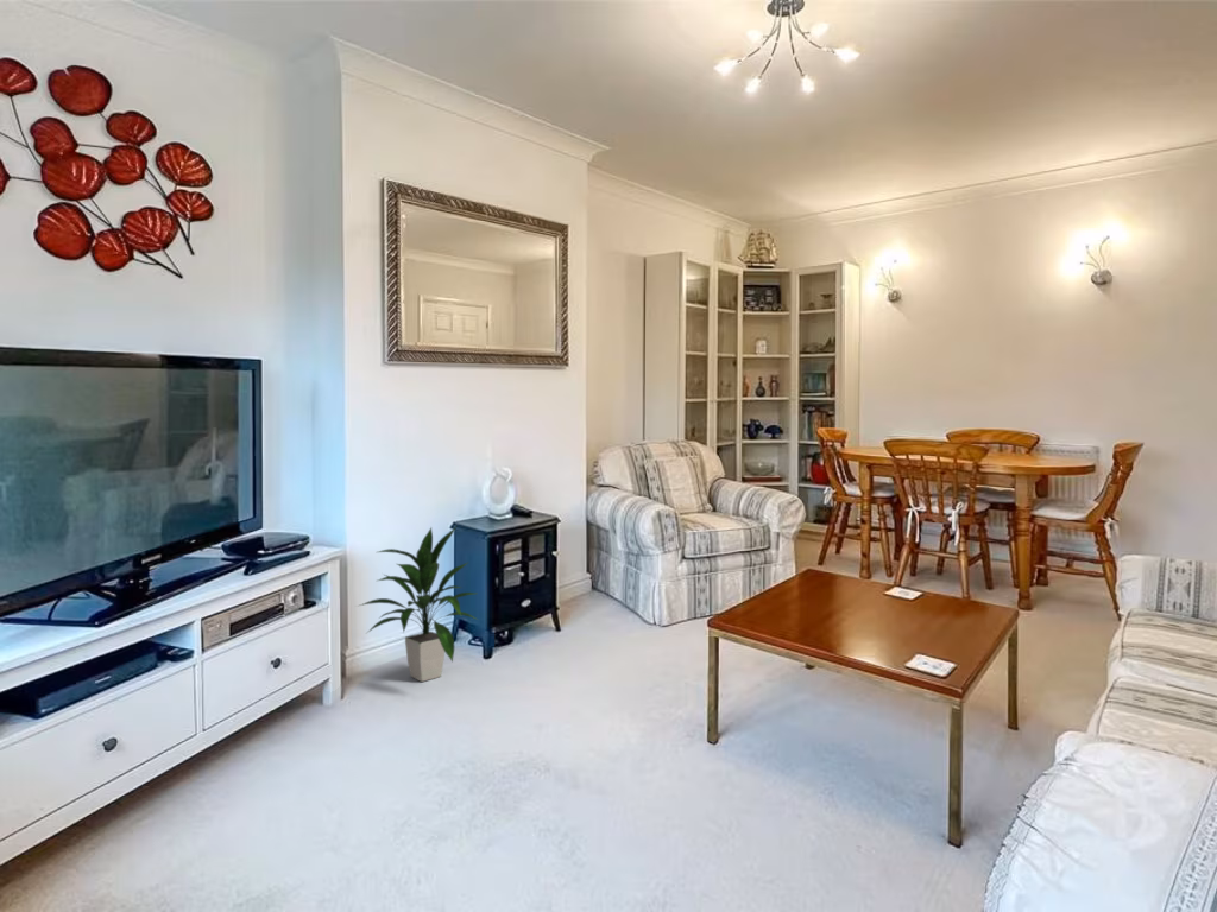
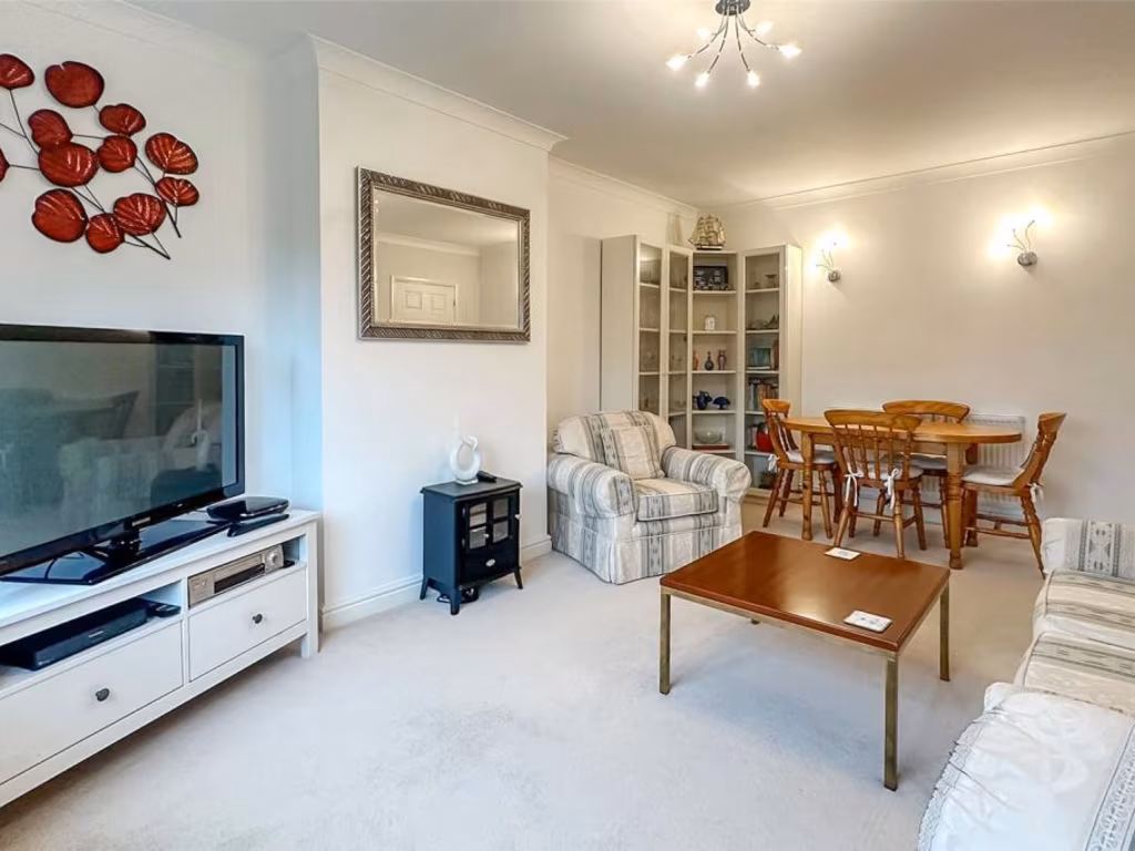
- indoor plant [355,526,479,683]
